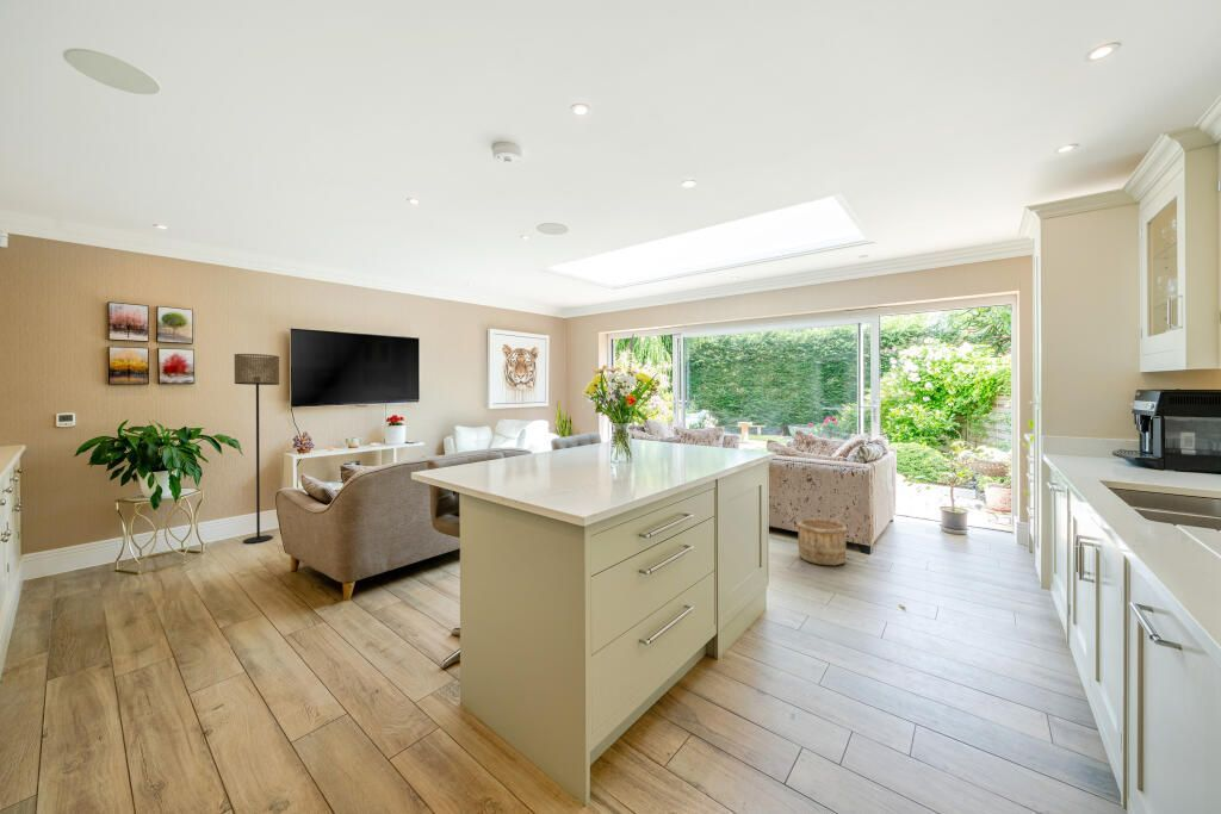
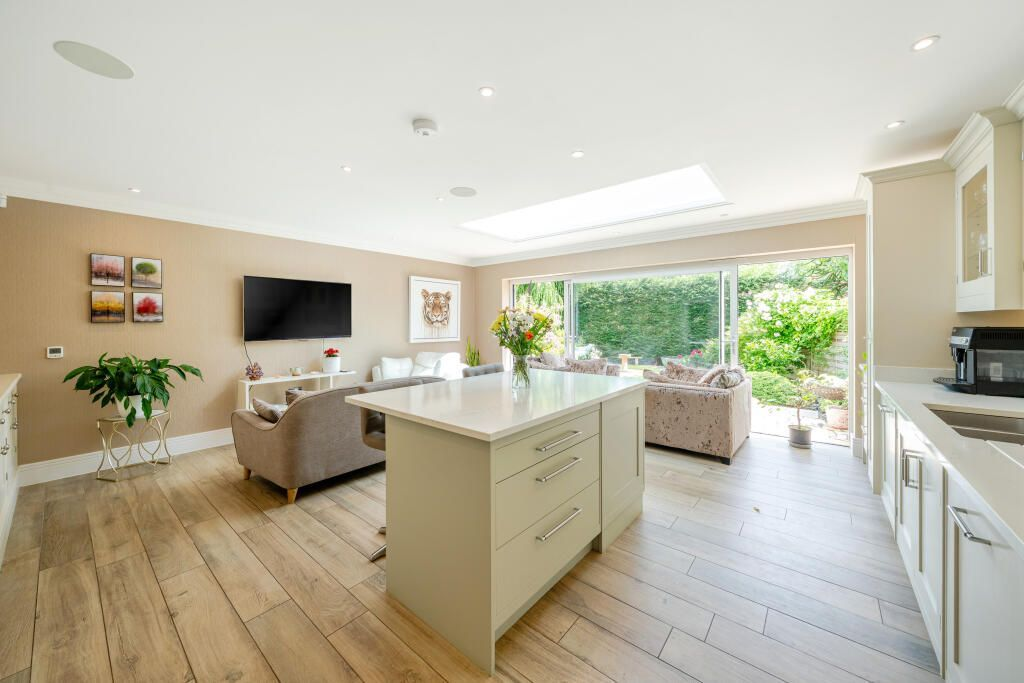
- floor lamp [233,353,280,545]
- wooden bucket [795,517,848,566]
